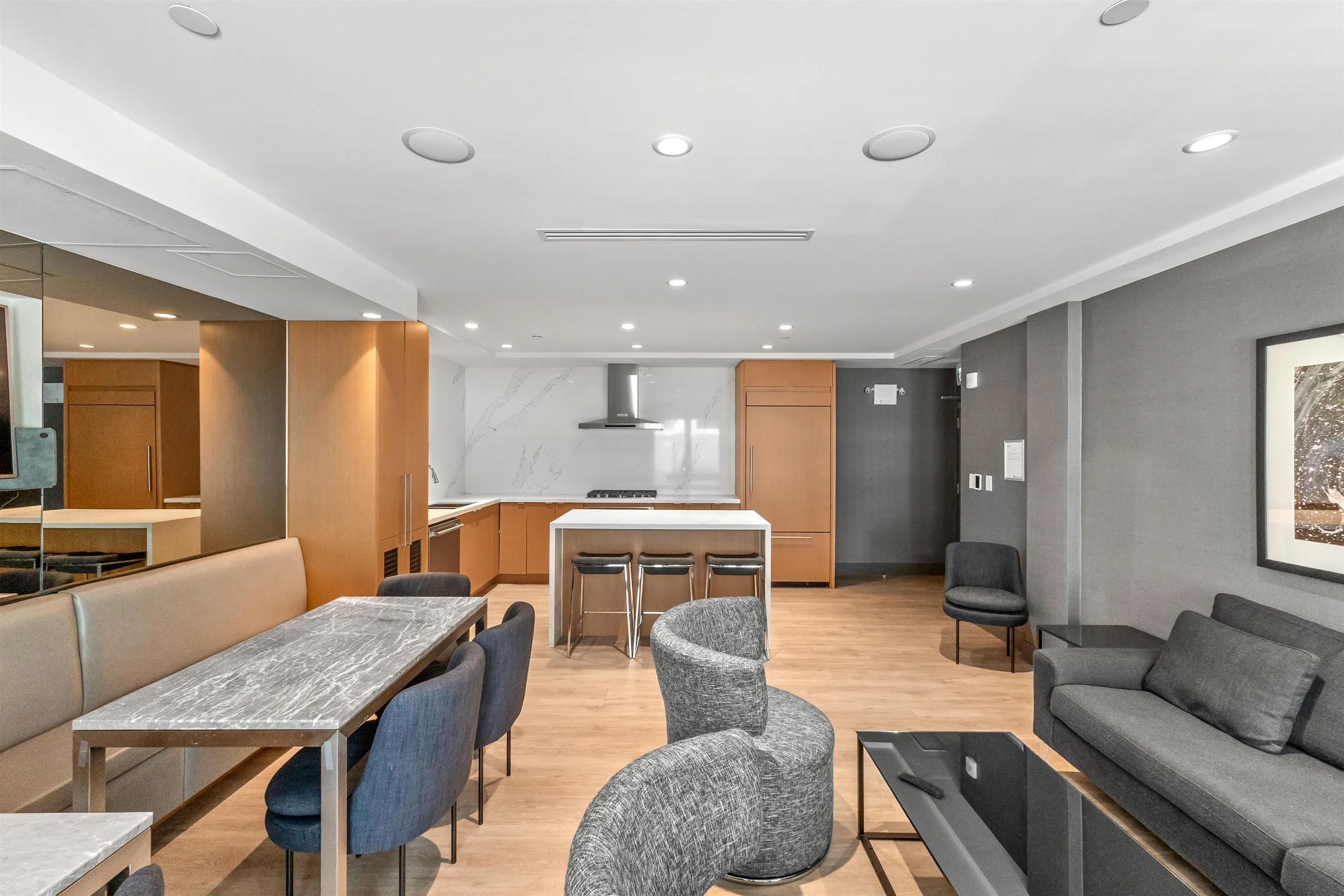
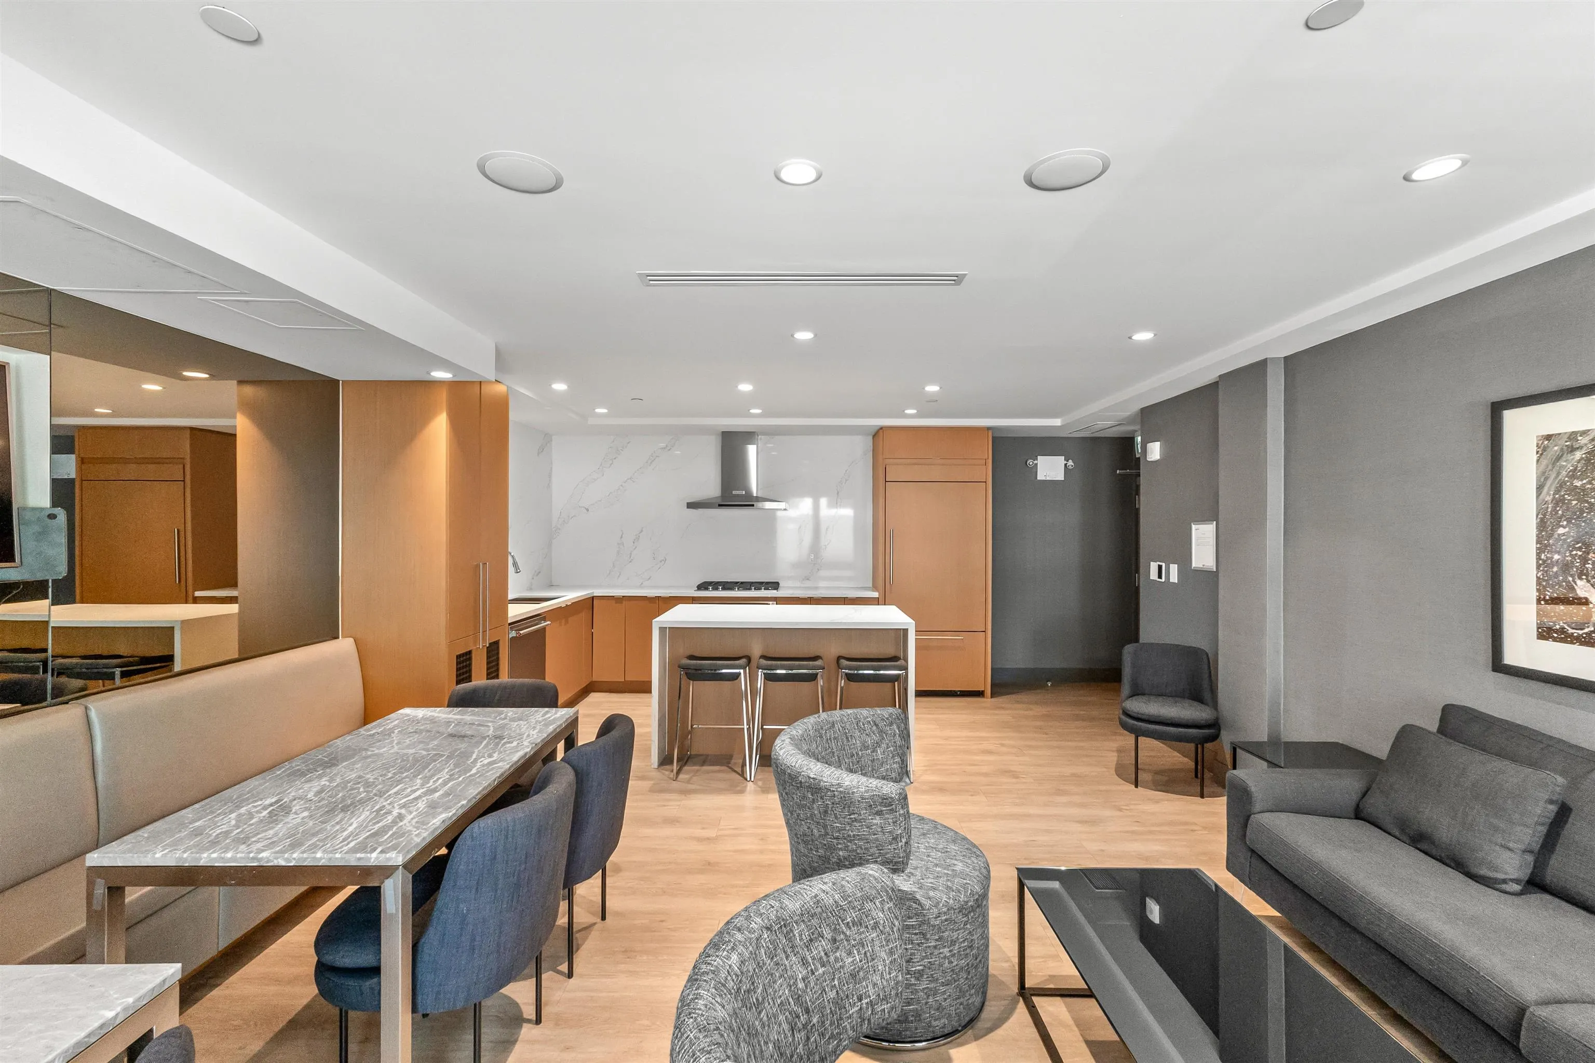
- remote control [897,772,945,798]
